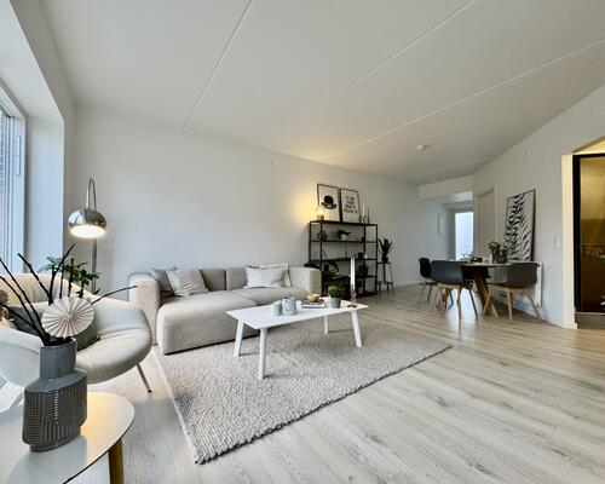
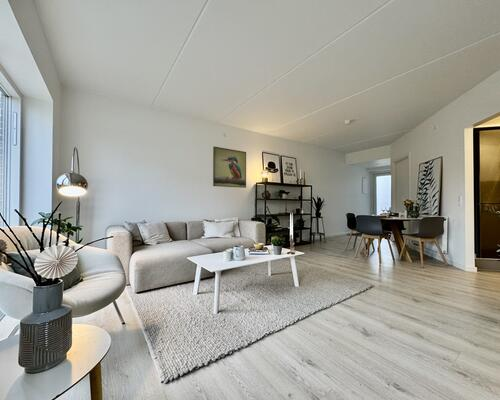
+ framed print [212,146,247,189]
